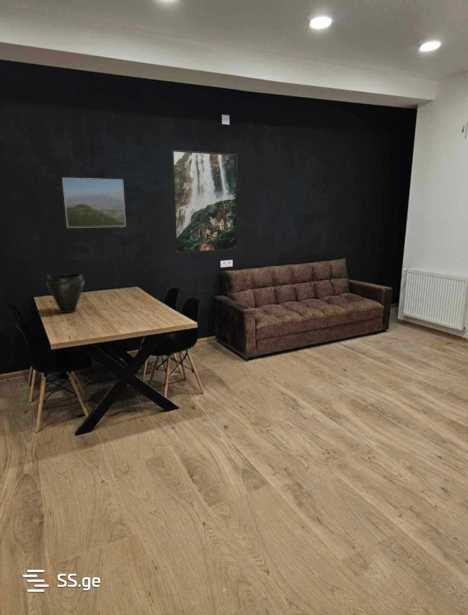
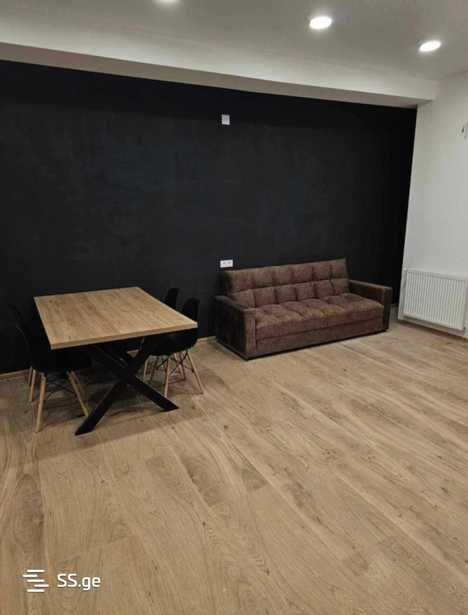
- vase [45,273,85,314]
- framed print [61,177,127,229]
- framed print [171,149,238,254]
